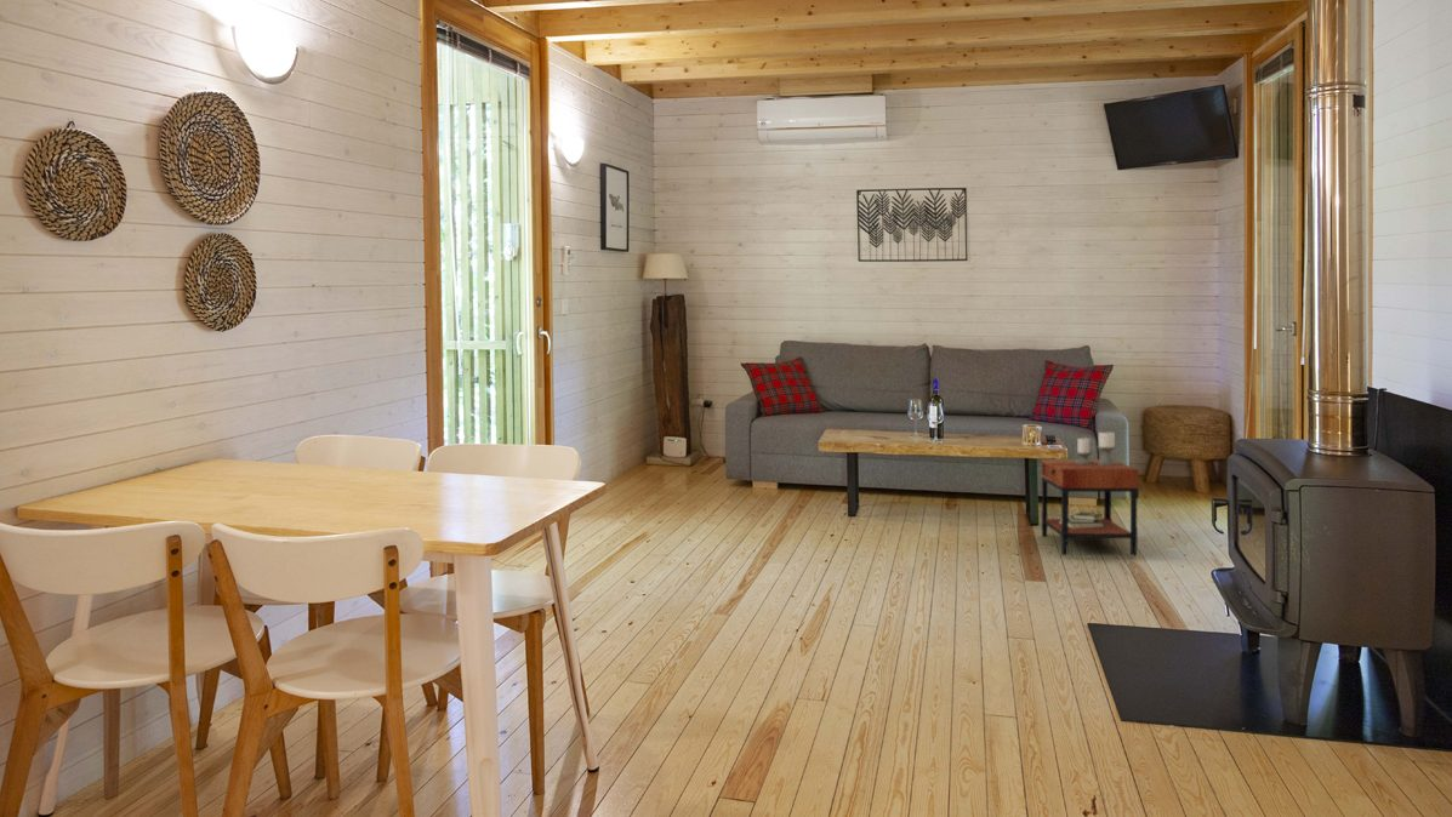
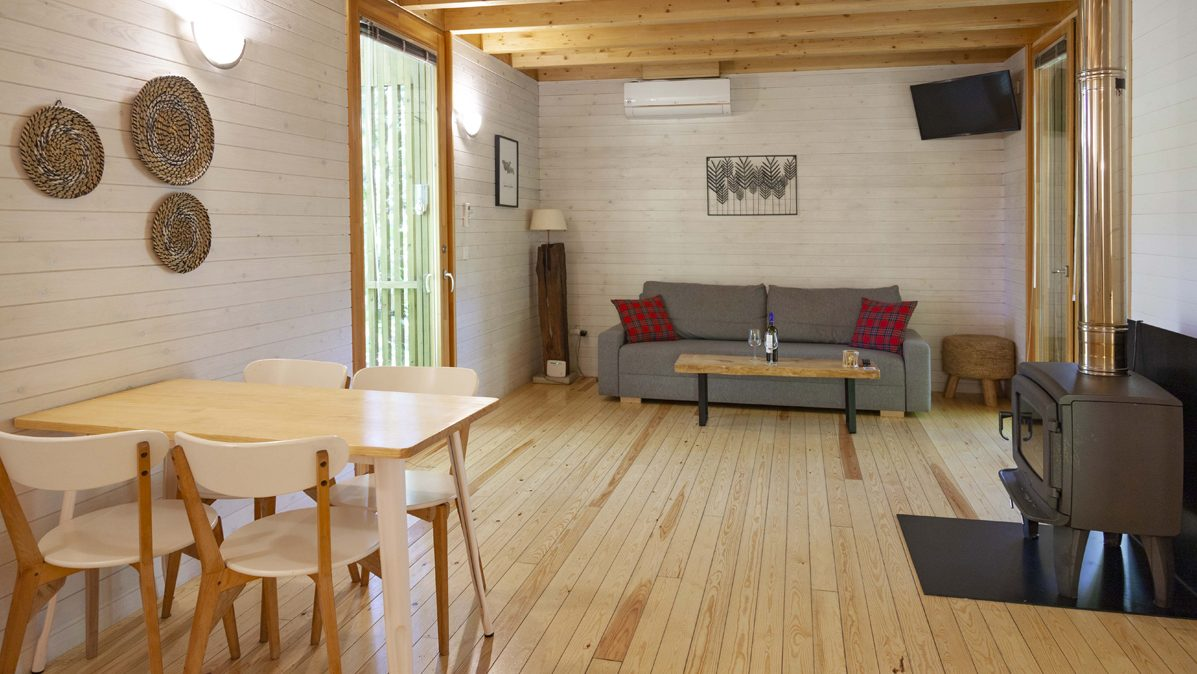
- side table [1041,432,1140,556]
